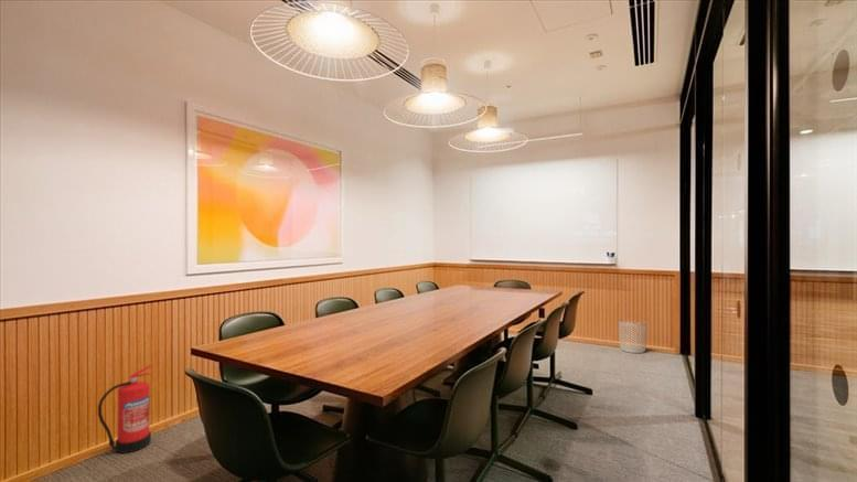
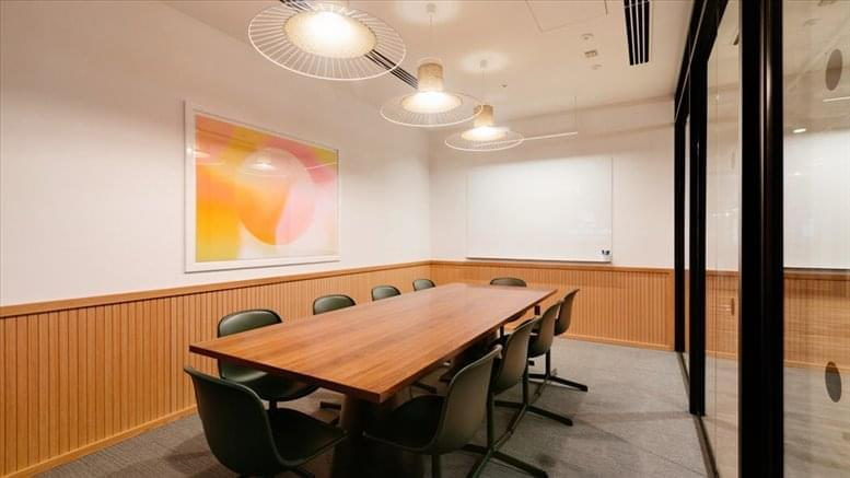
- fire extinguisher [97,364,153,454]
- waste bin [618,319,647,354]
